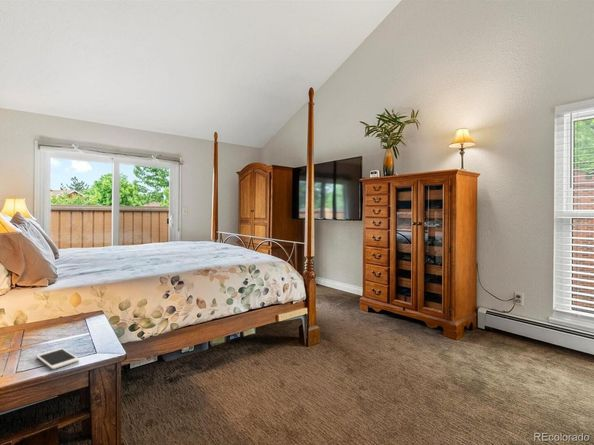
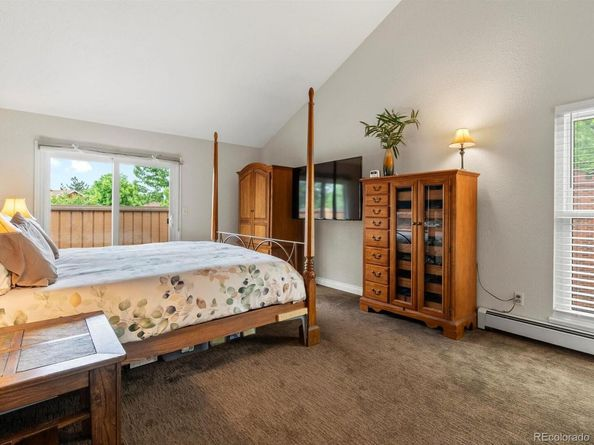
- cell phone [35,347,80,370]
